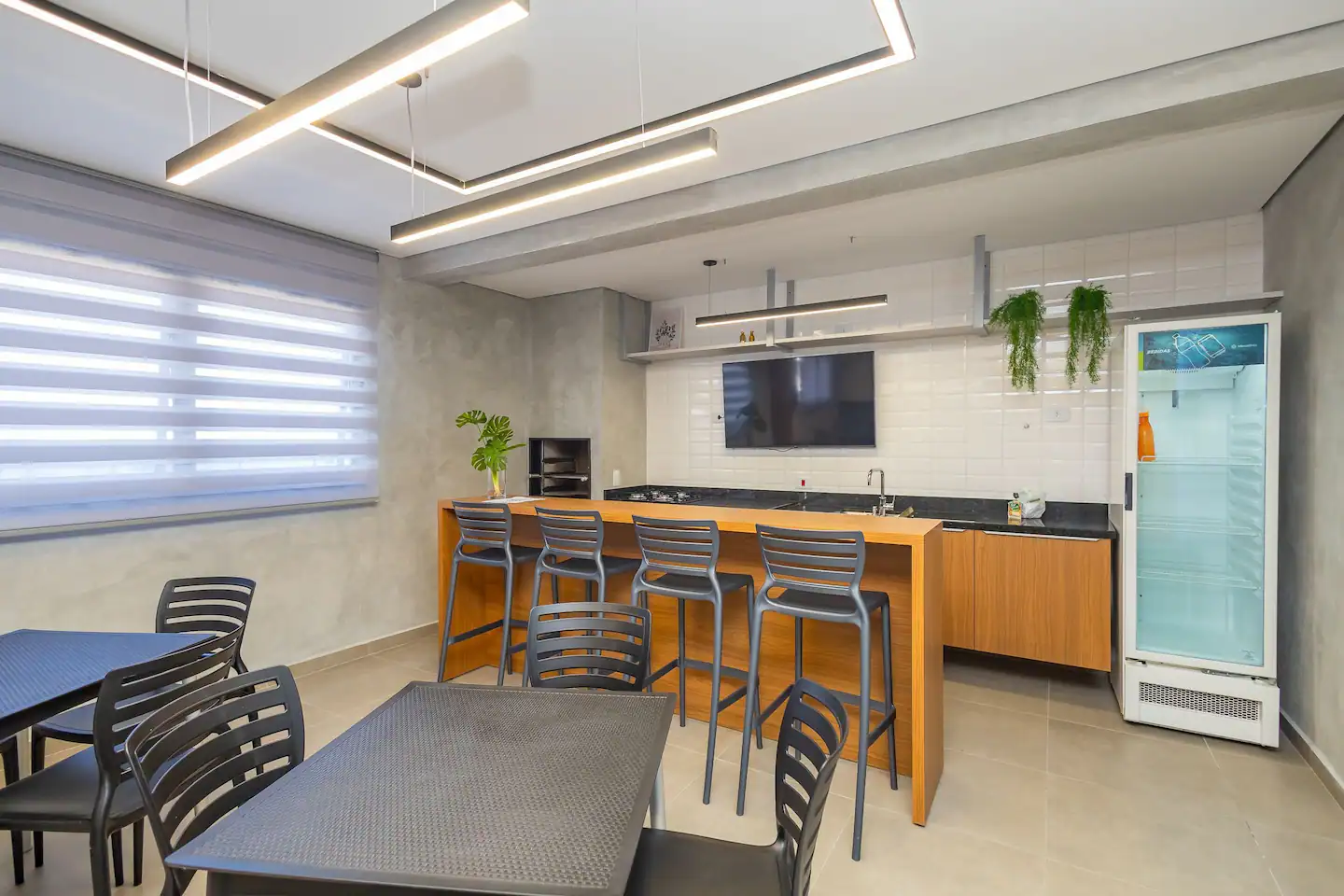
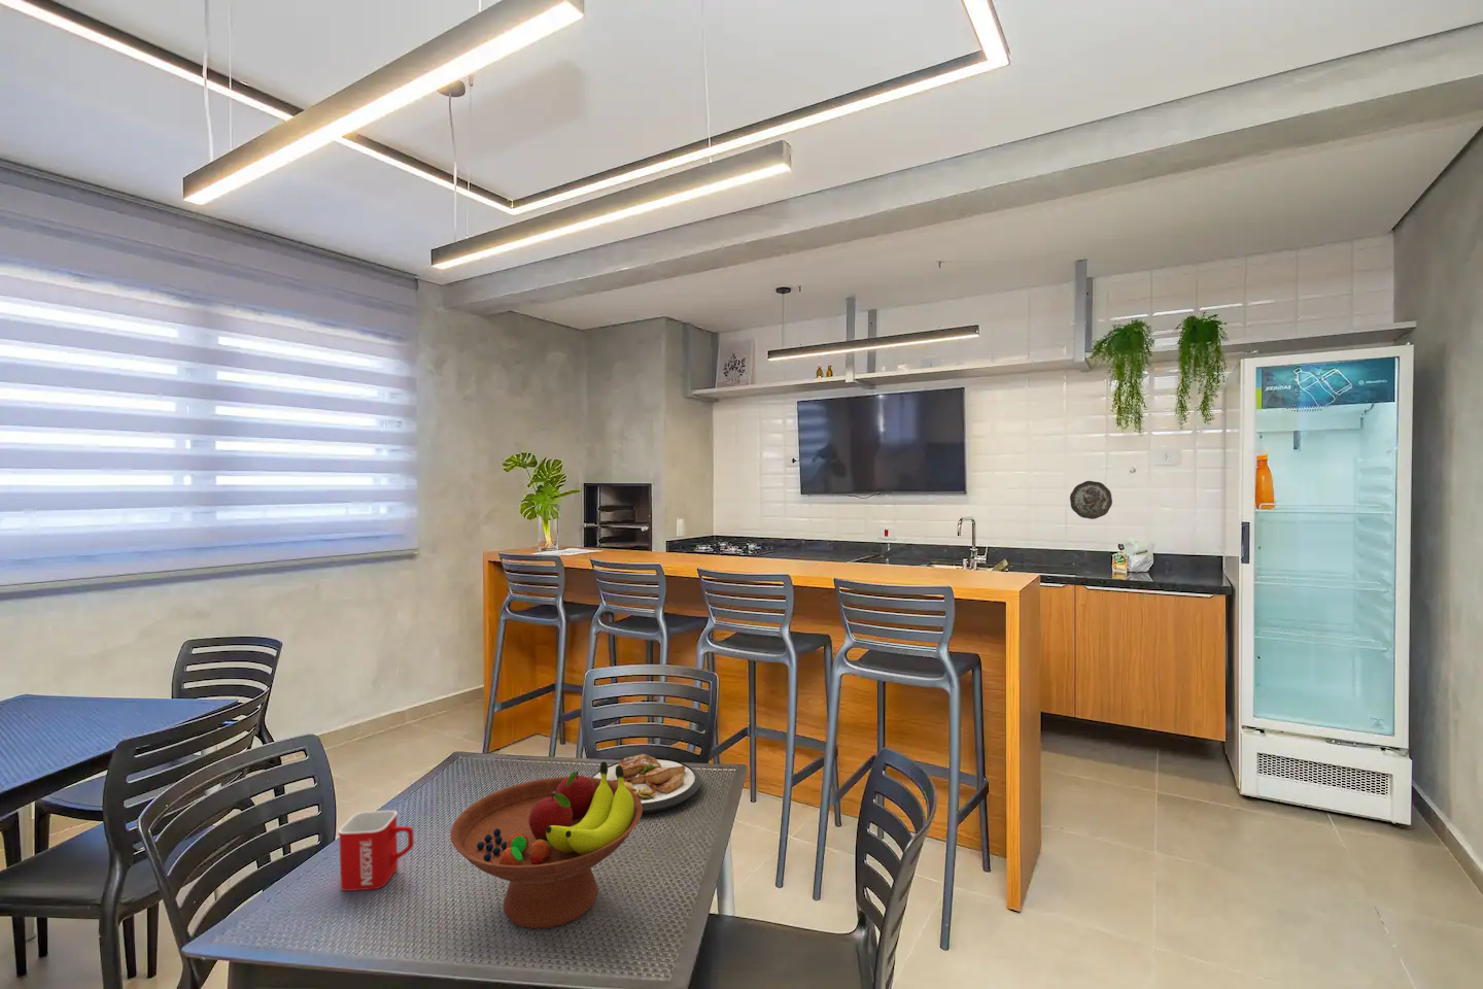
+ plate [590,753,703,815]
+ decorative plate [1069,480,1113,520]
+ mug [337,810,415,892]
+ fruit bowl [450,761,642,930]
